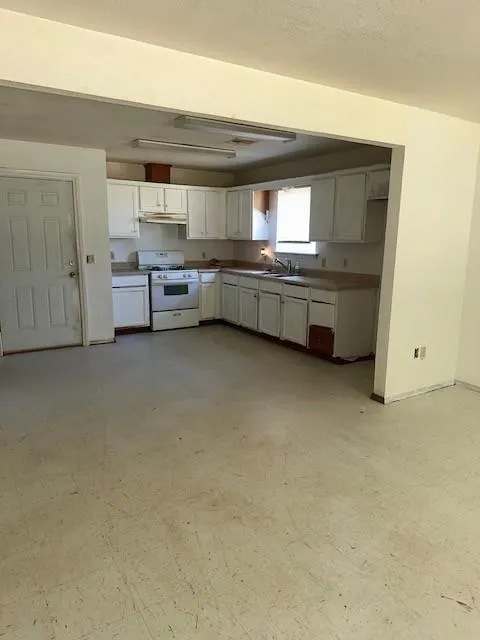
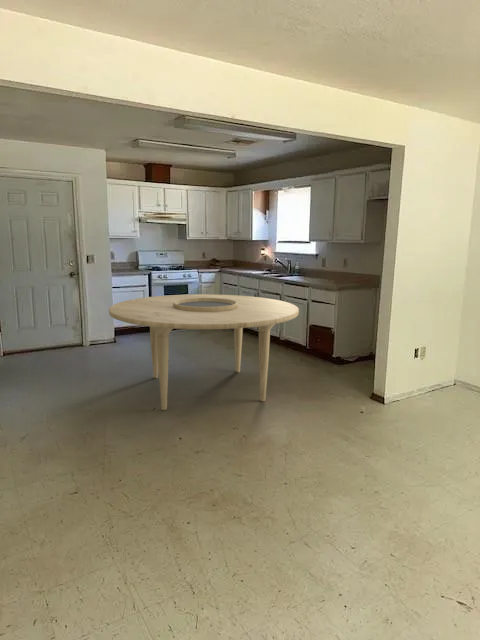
+ dining table [108,293,300,411]
